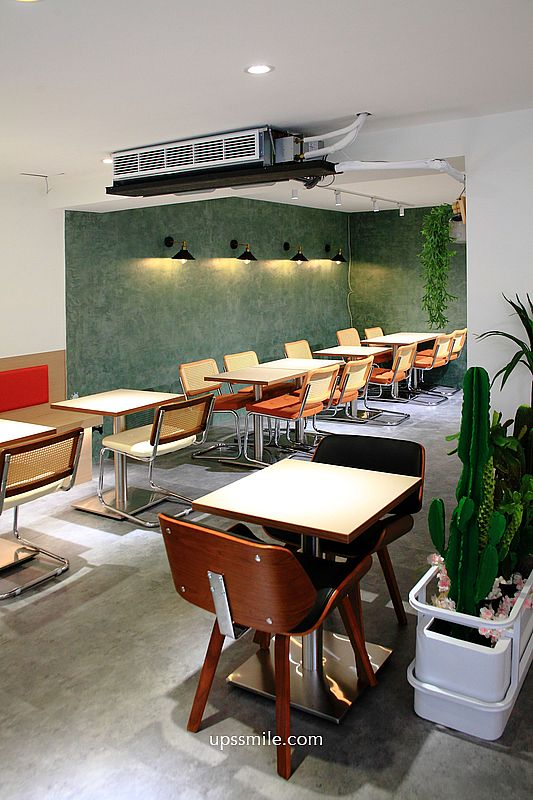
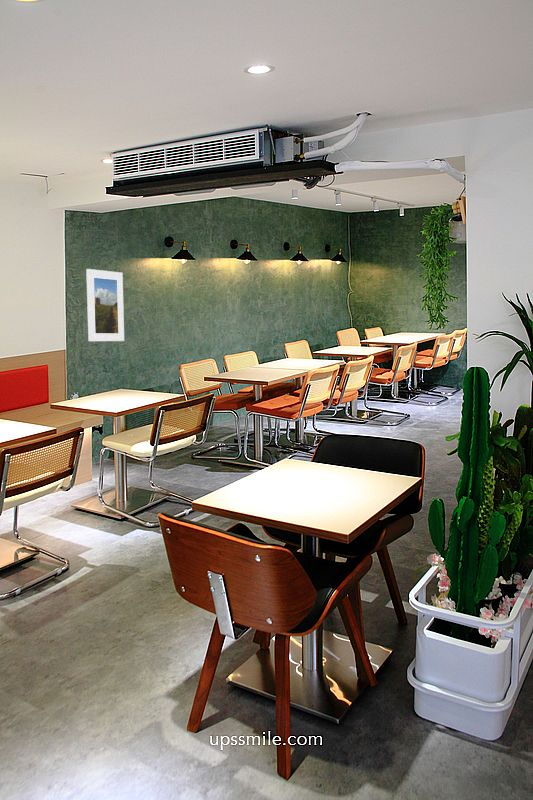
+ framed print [85,268,125,342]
